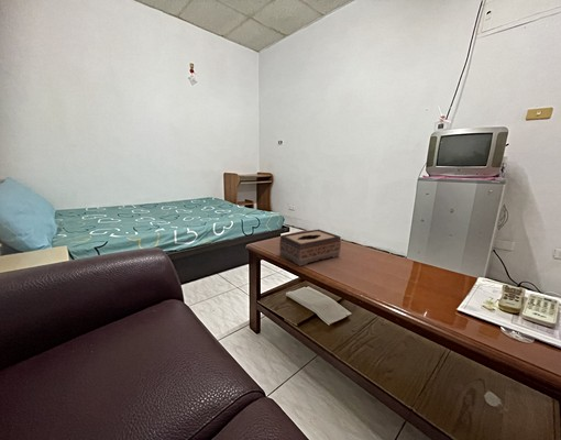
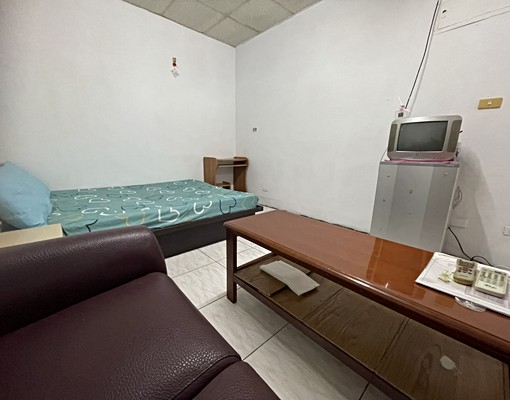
- tissue box [278,228,342,267]
